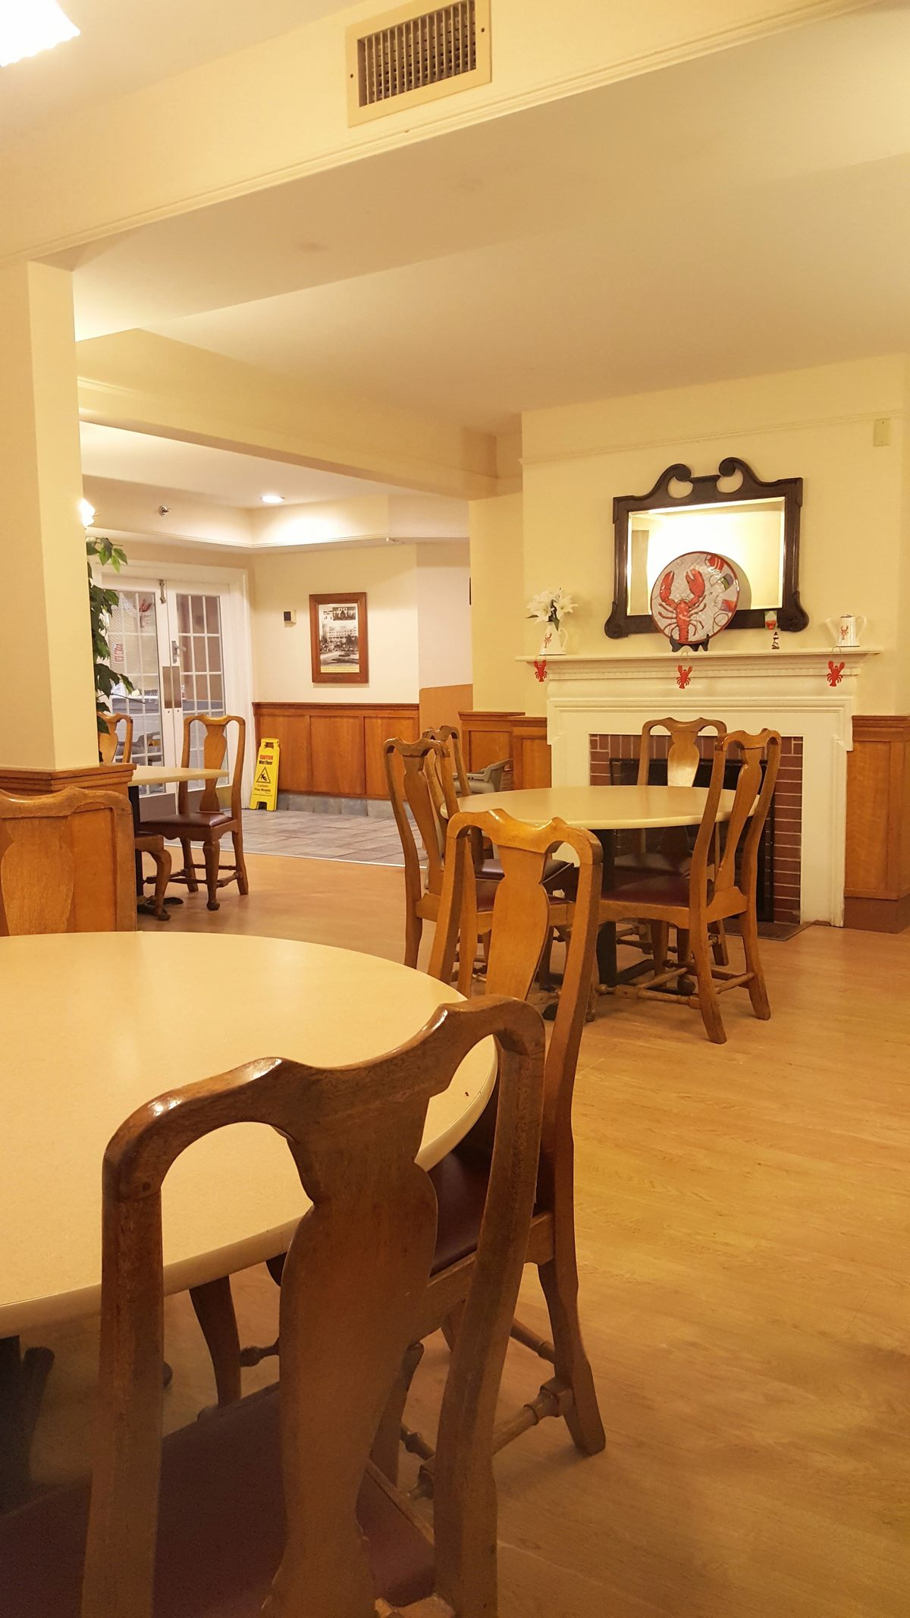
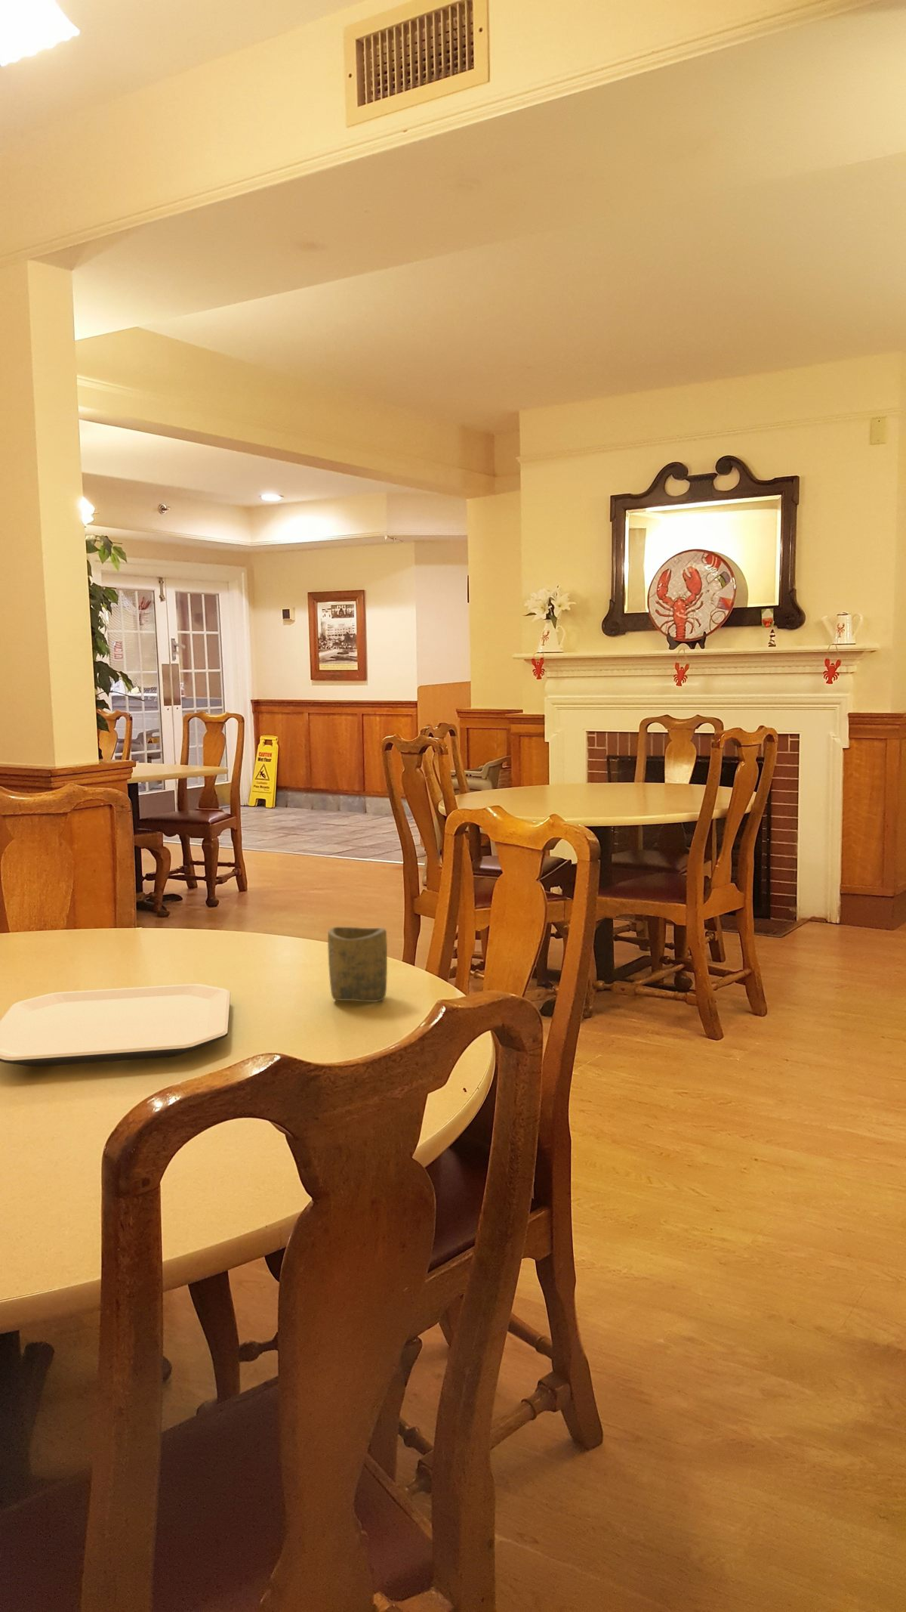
+ plate [0,983,231,1068]
+ cup [327,927,388,1003]
